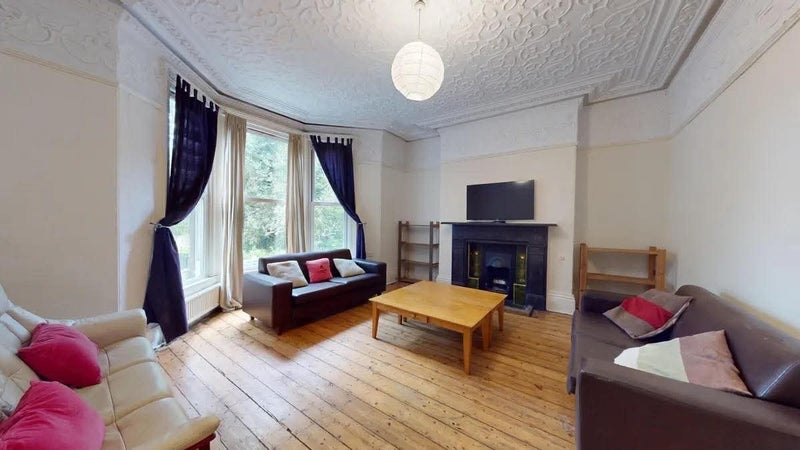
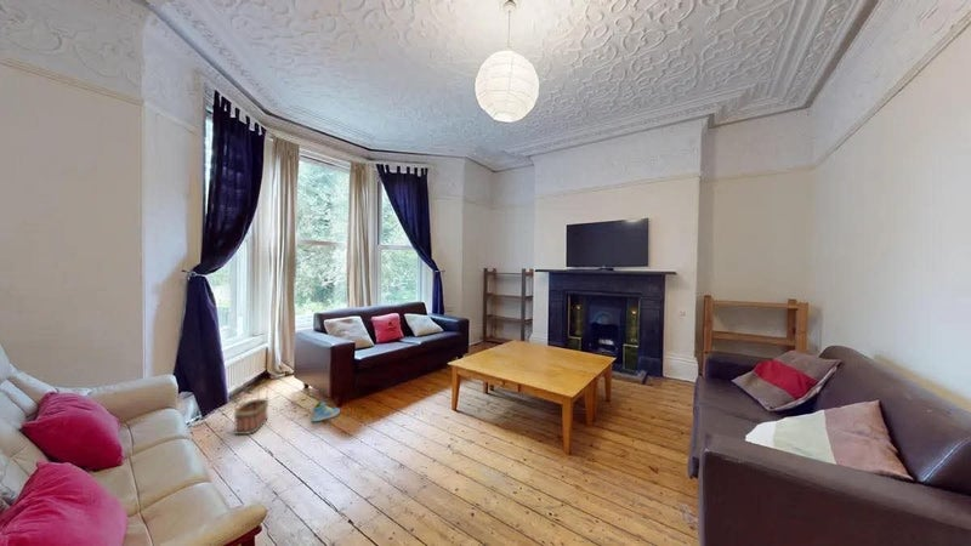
+ basket [233,379,269,436]
+ sneaker [311,400,341,422]
